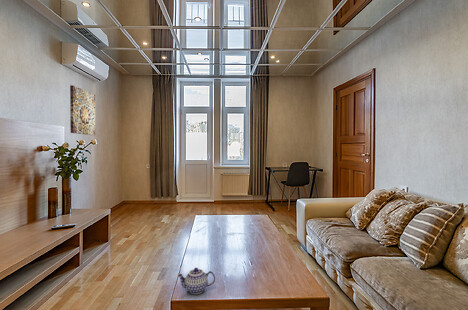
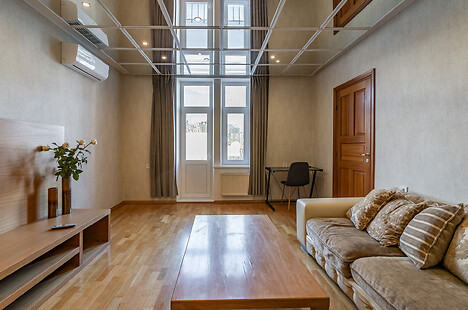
- wall art [69,84,96,136]
- teapot [177,267,216,295]
